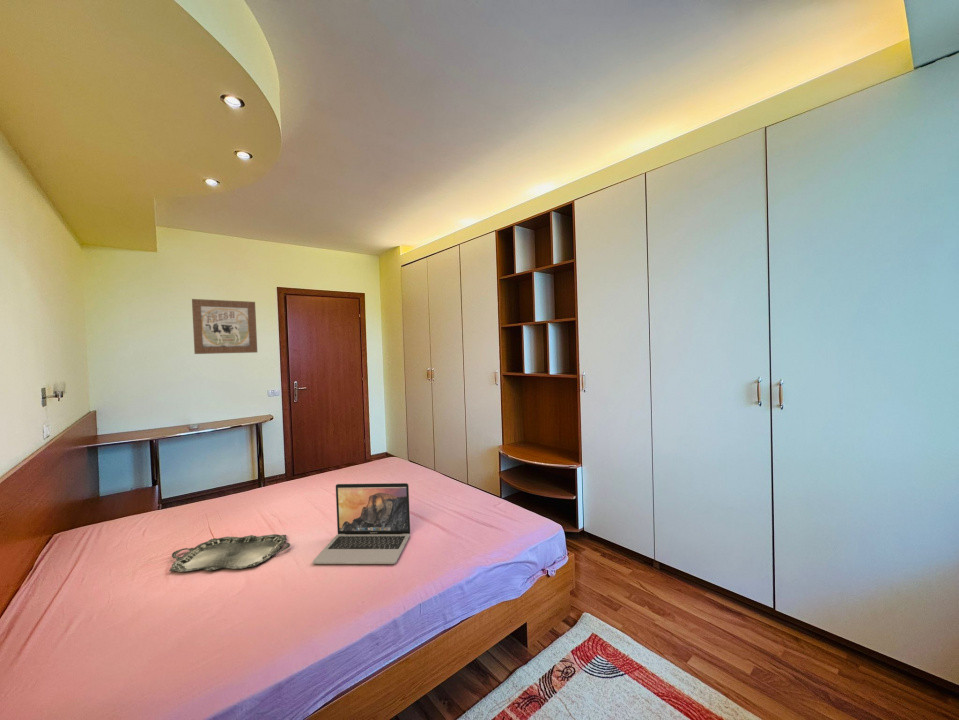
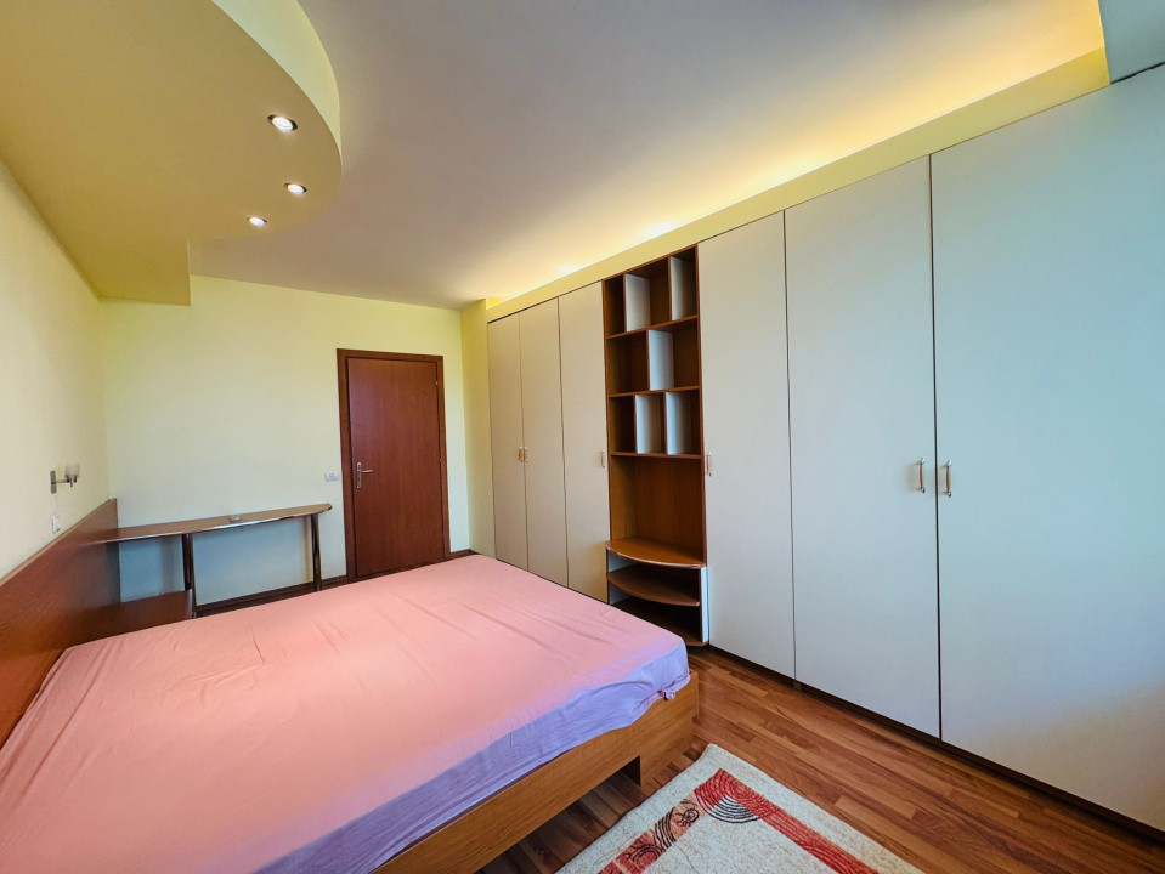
- serving tray [168,533,291,573]
- laptop [312,482,411,565]
- wall art [191,298,258,355]
